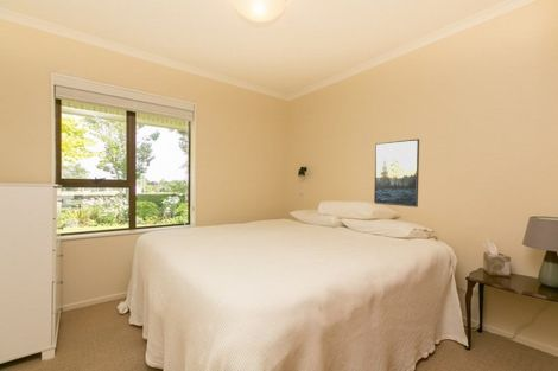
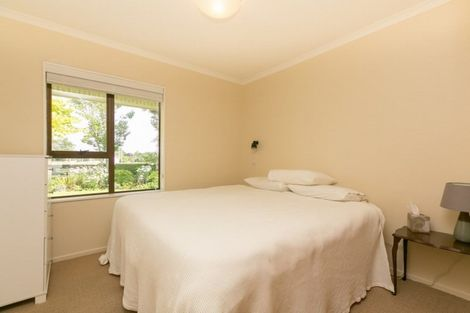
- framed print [373,137,420,209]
